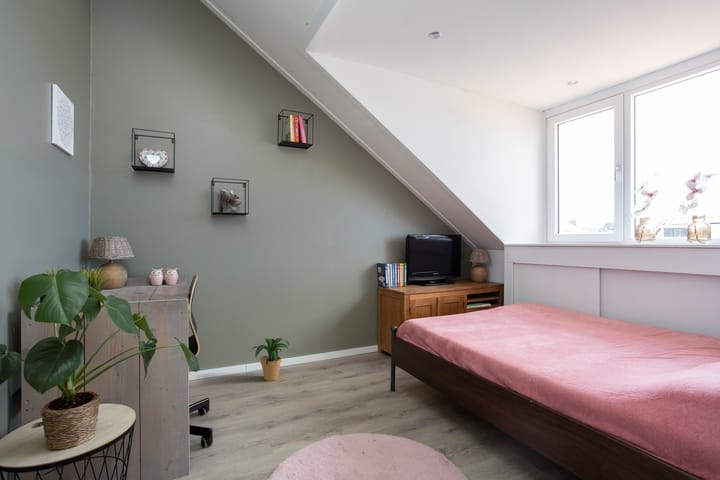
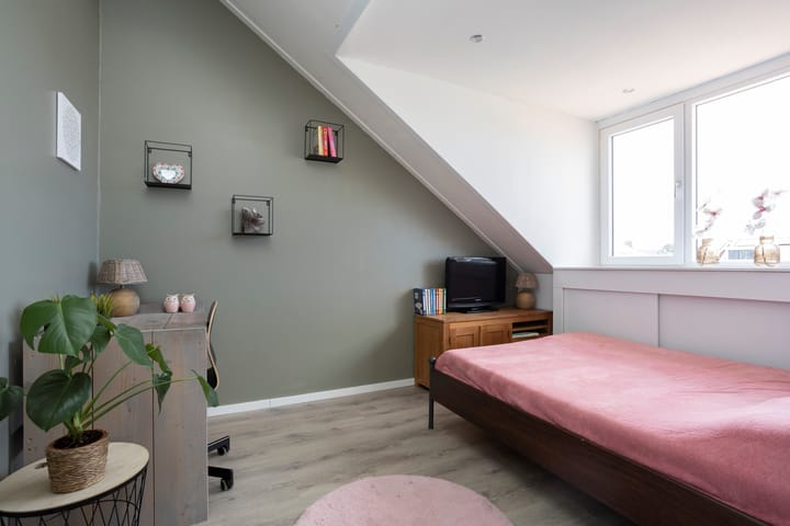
- potted plant [251,337,290,382]
